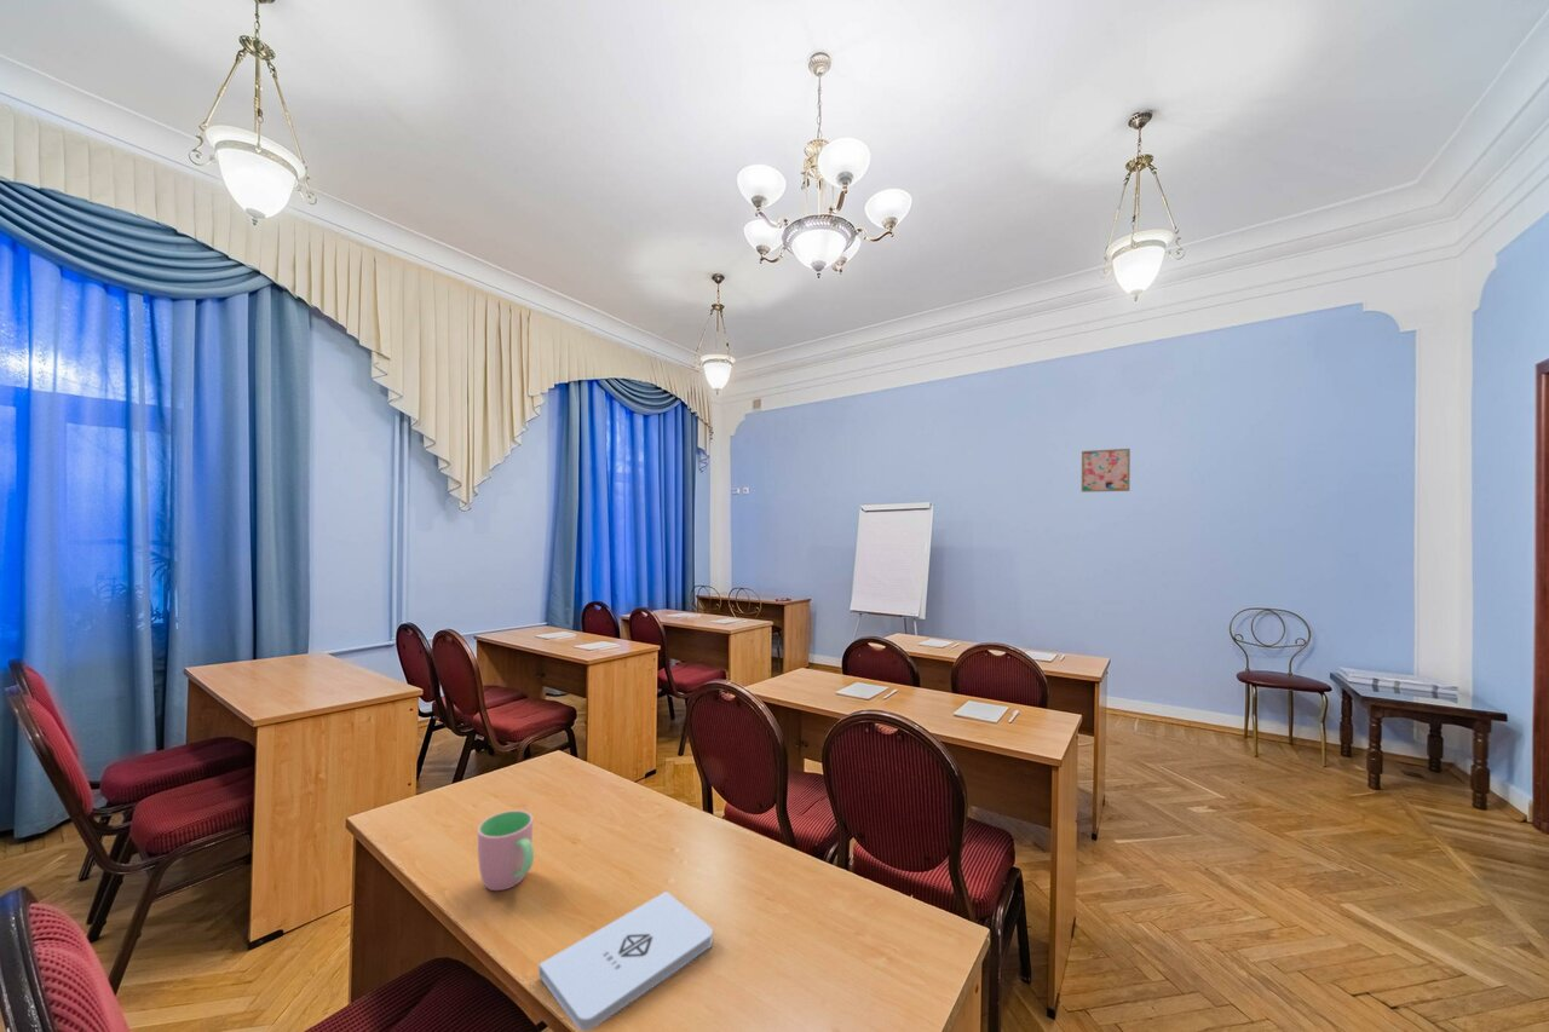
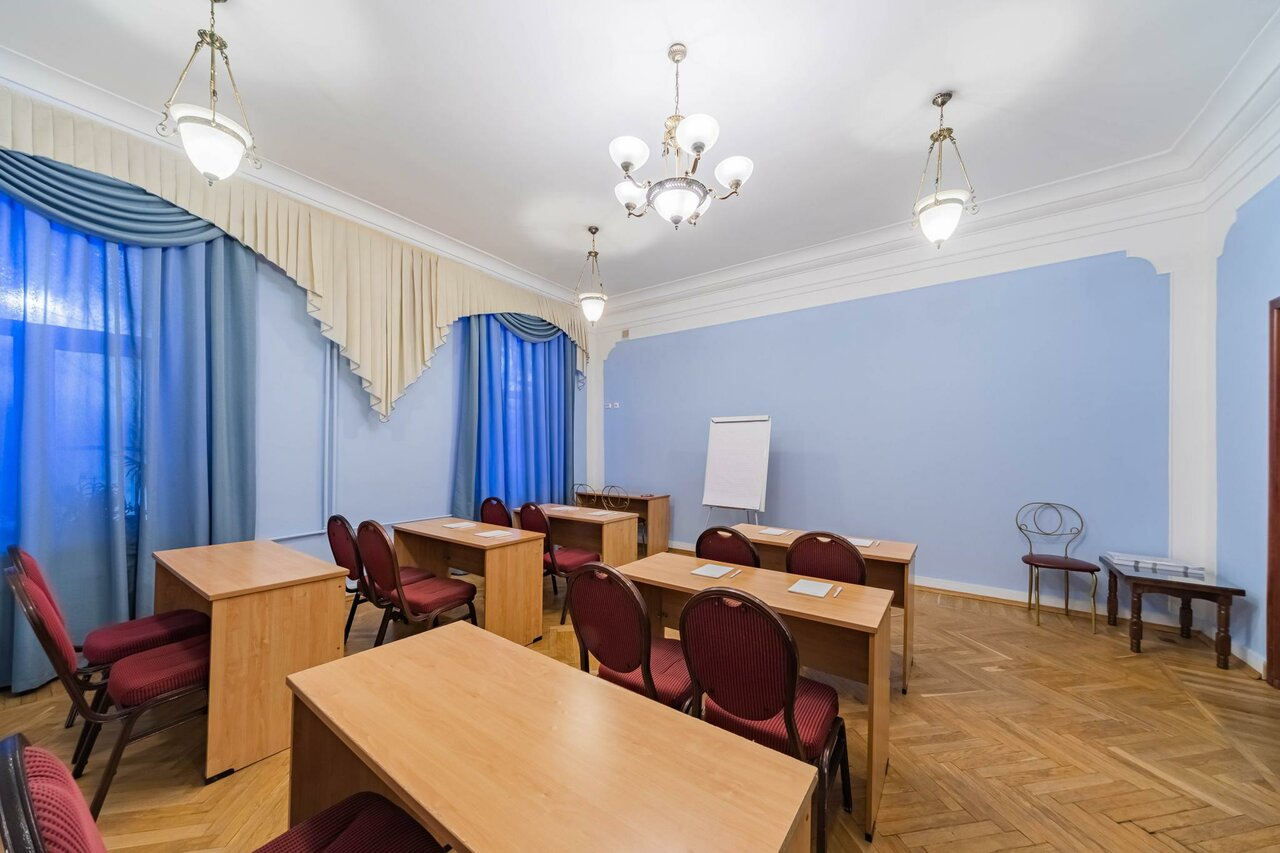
- notepad [537,890,714,1032]
- cup [477,809,535,892]
- wall art [1081,448,1131,494]
